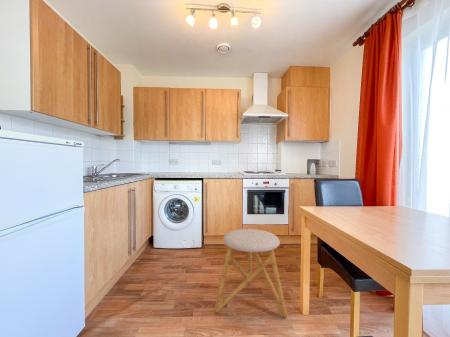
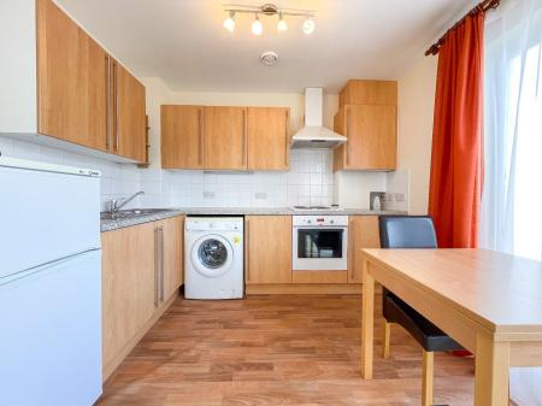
- stool [213,228,288,318]
